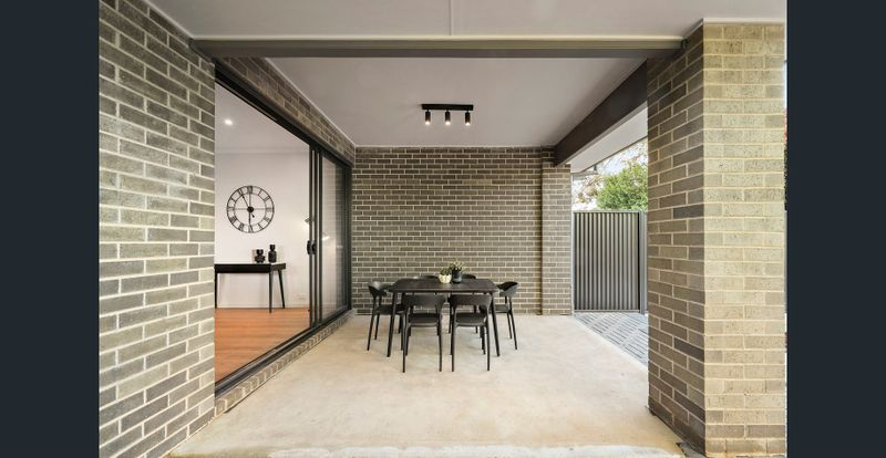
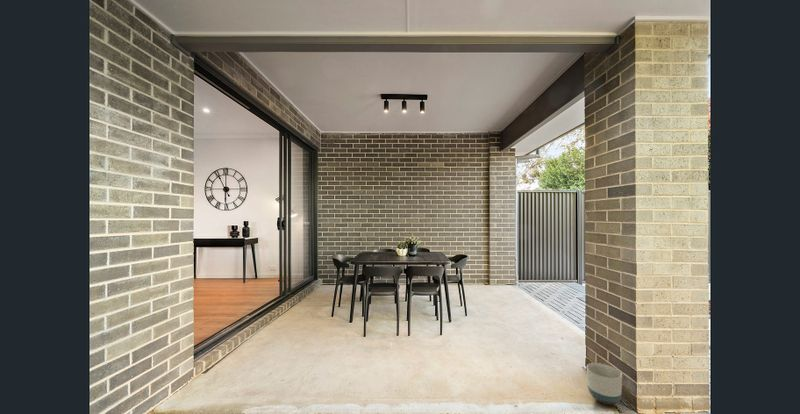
+ planter [586,362,623,406]
